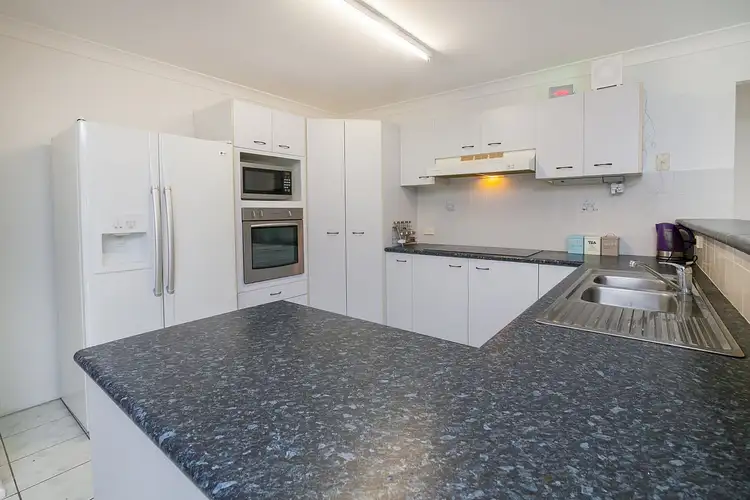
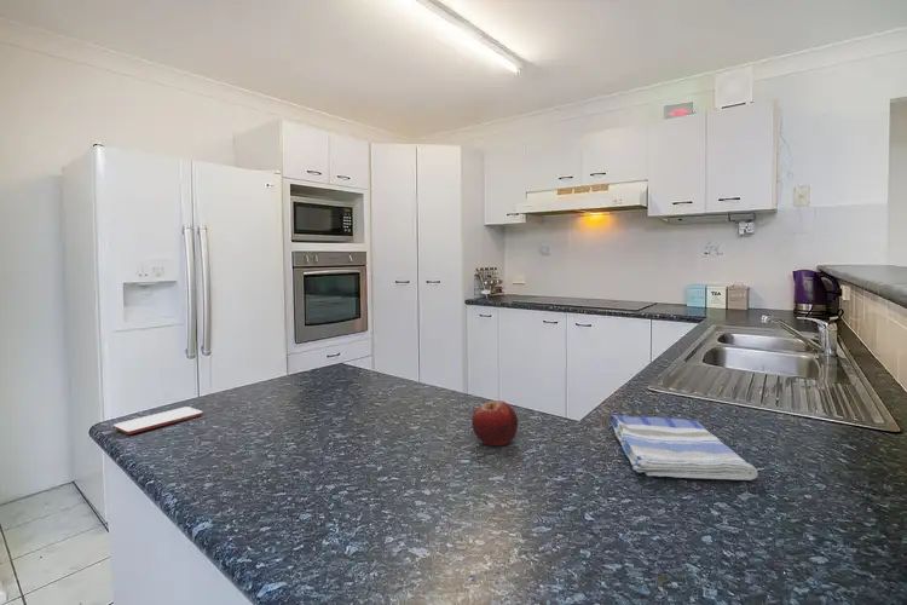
+ fruit [470,399,519,446]
+ smartphone [112,405,203,436]
+ dish towel [610,414,758,482]
